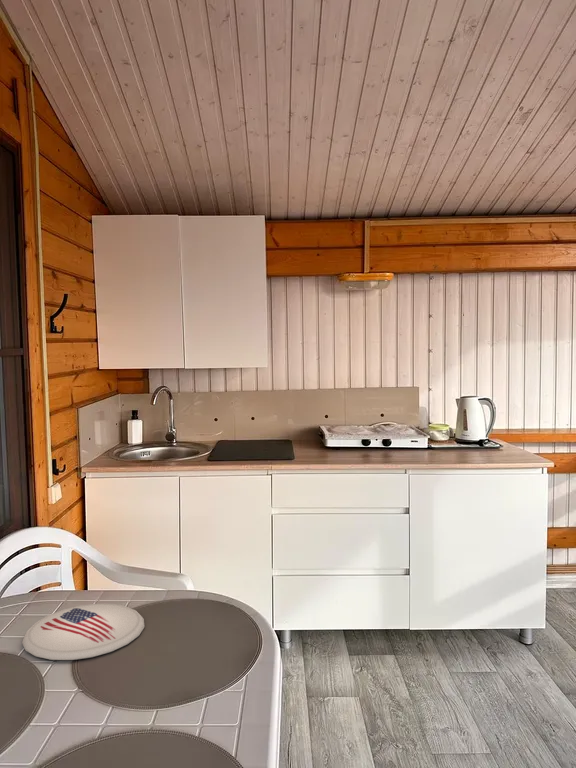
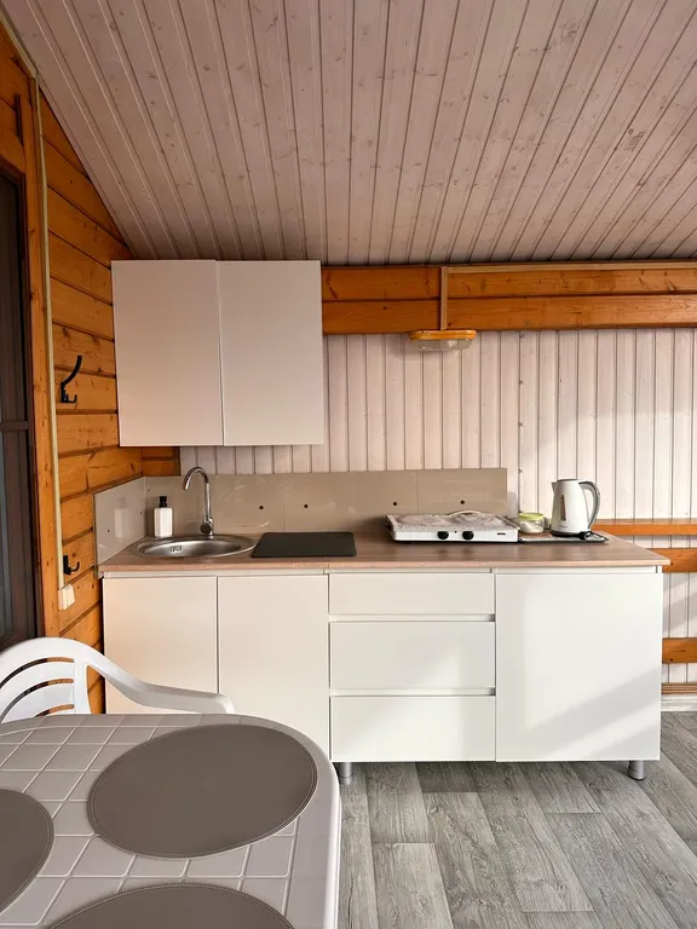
- plate [21,603,146,661]
